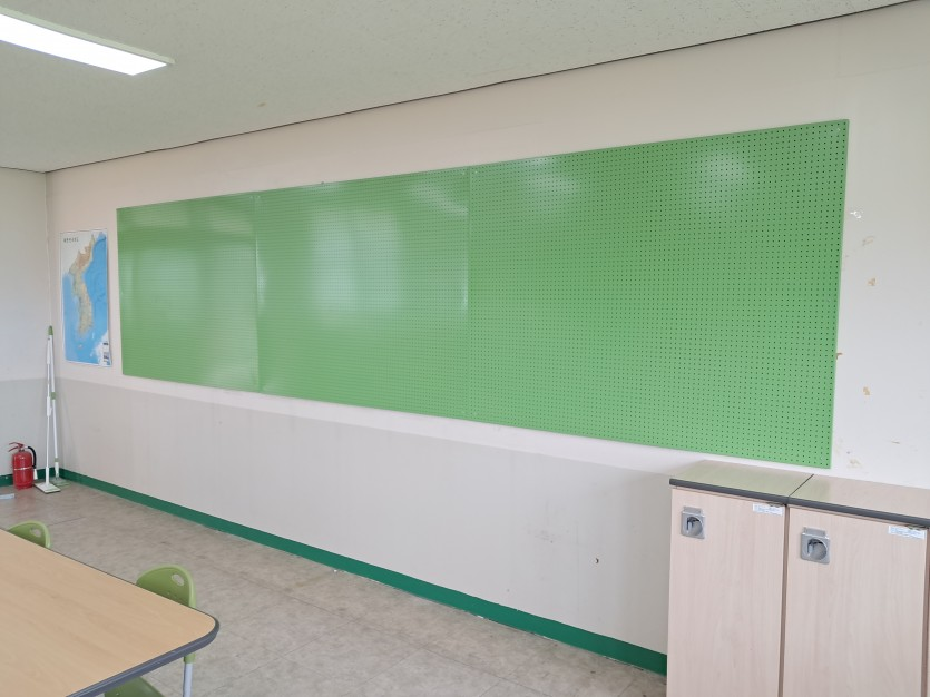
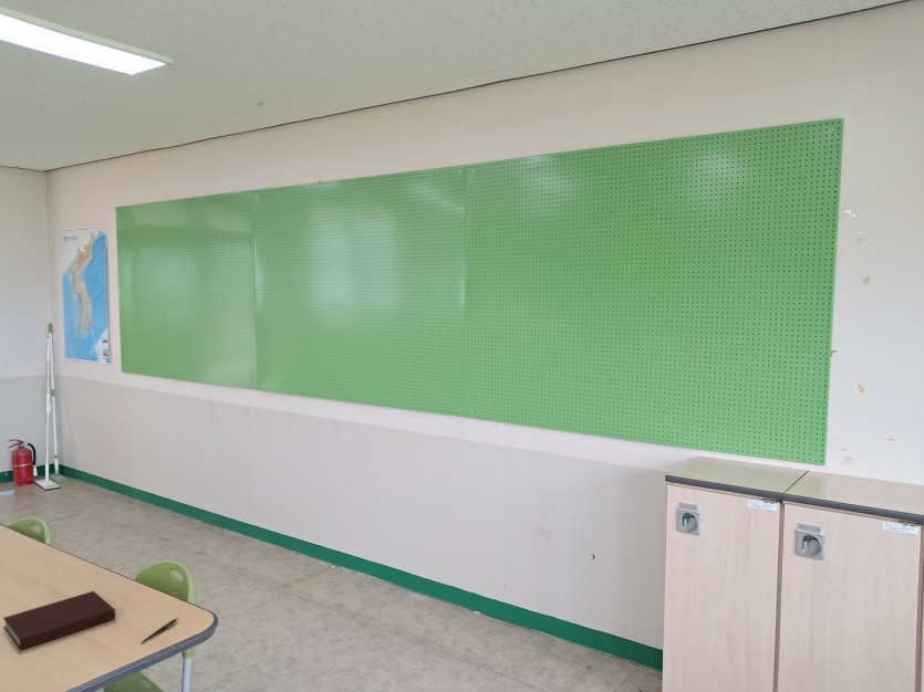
+ notebook [2,590,116,651]
+ pen [139,617,179,644]
